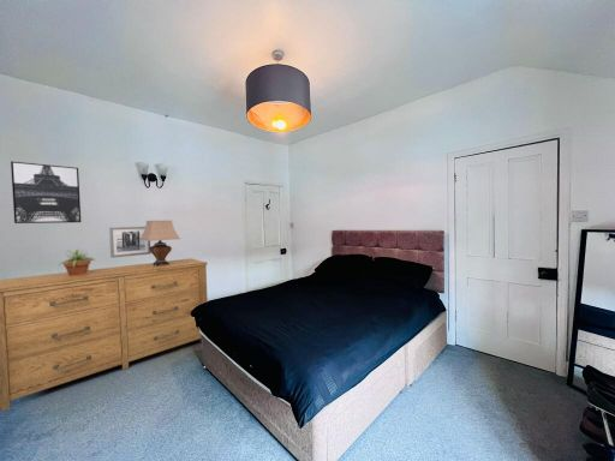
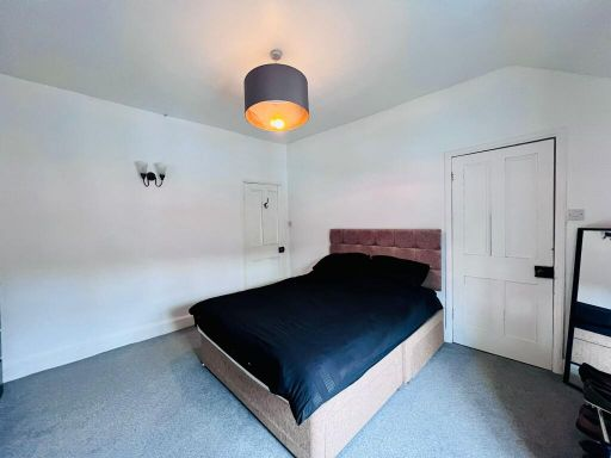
- wall art [10,160,82,224]
- wall art [108,226,153,258]
- potted plant [58,247,96,276]
- table lamp [139,220,181,267]
- dresser [0,257,209,413]
